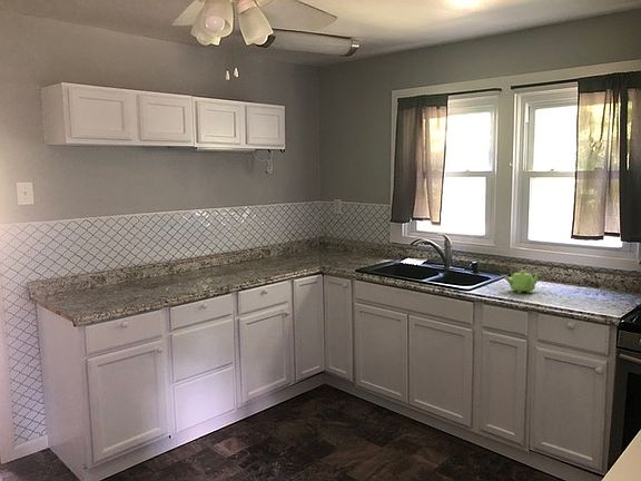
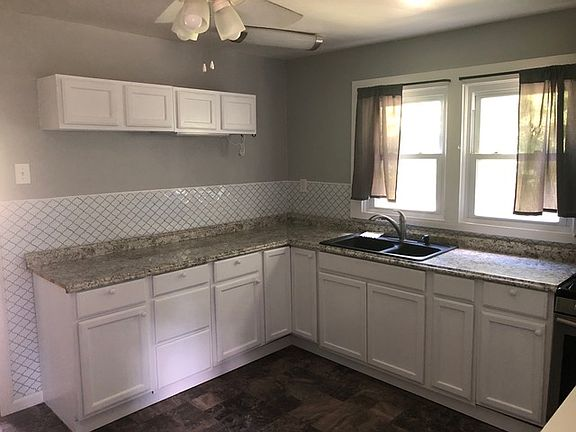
- teapot [503,269,542,294]
